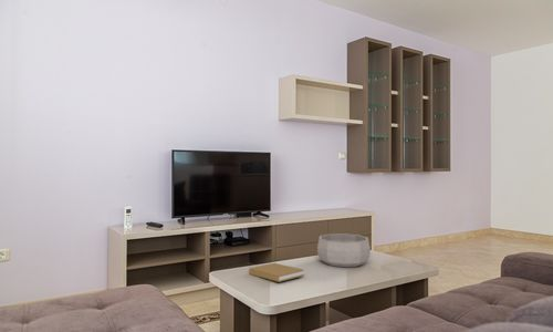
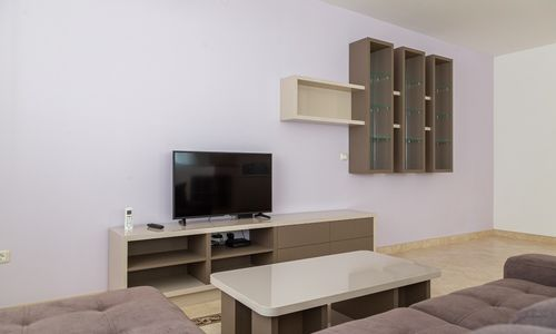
- book [248,262,305,283]
- decorative bowl [316,232,372,268]
